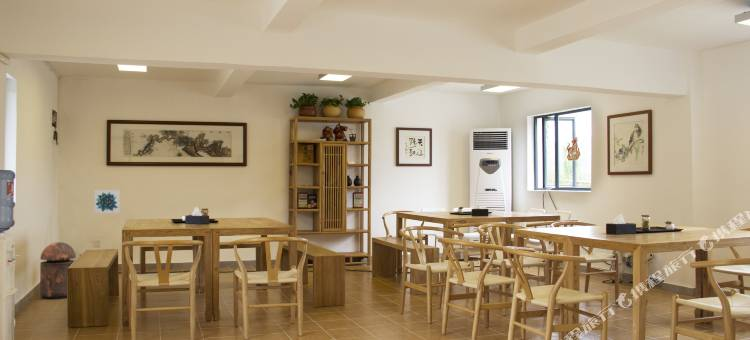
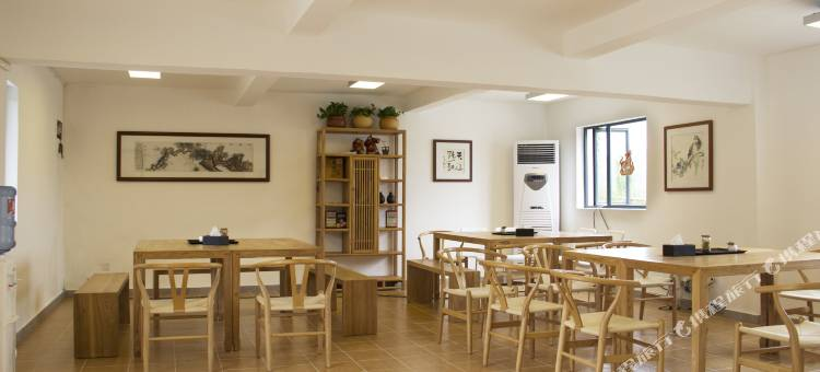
- wall art [93,189,121,215]
- trash can [39,241,77,300]
